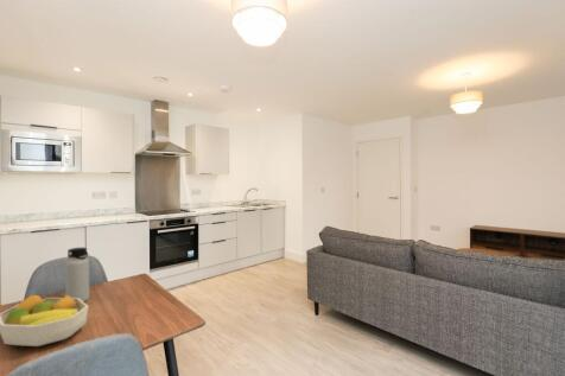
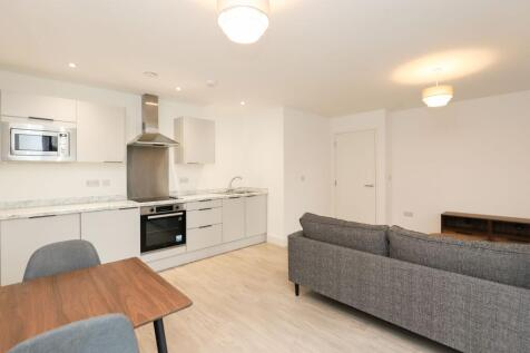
- water bottle [64,247,90,302]
- fruit bowl [0,294,90,348]
